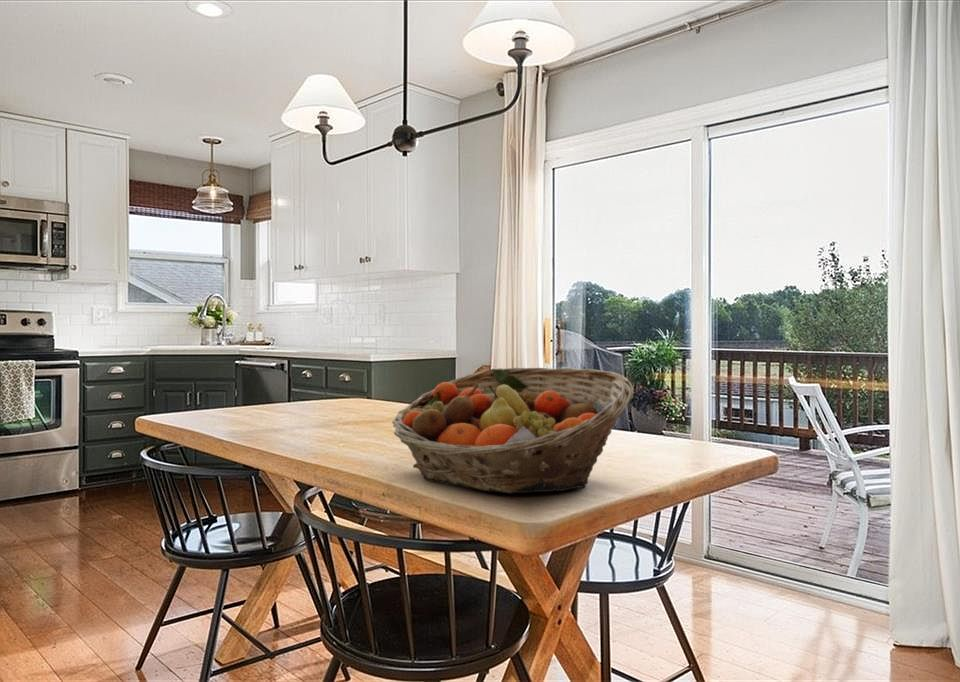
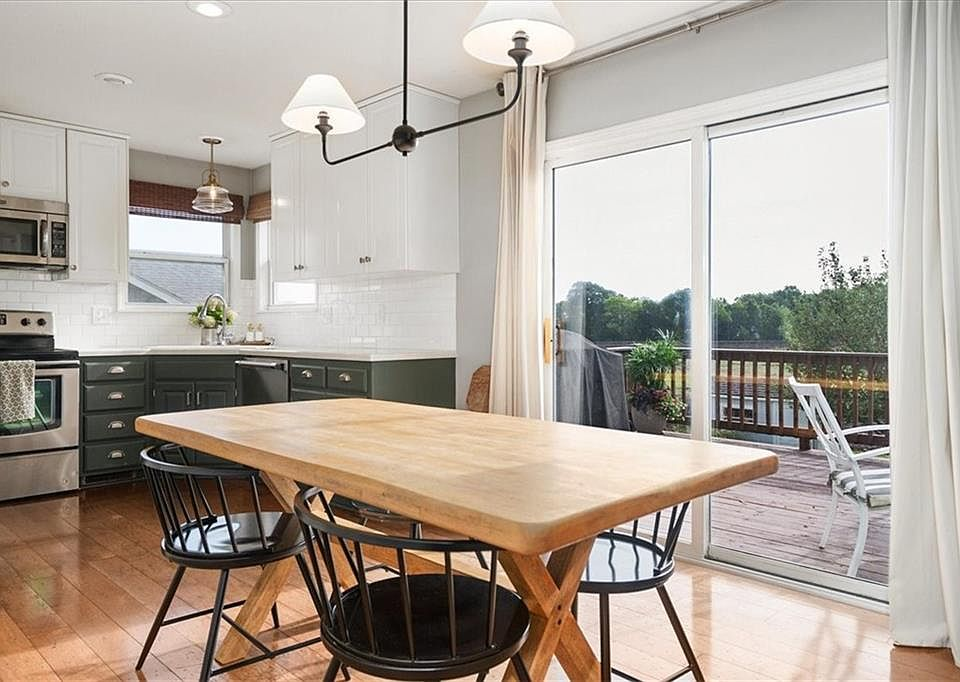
- fruit basket [391,367,635,494]
